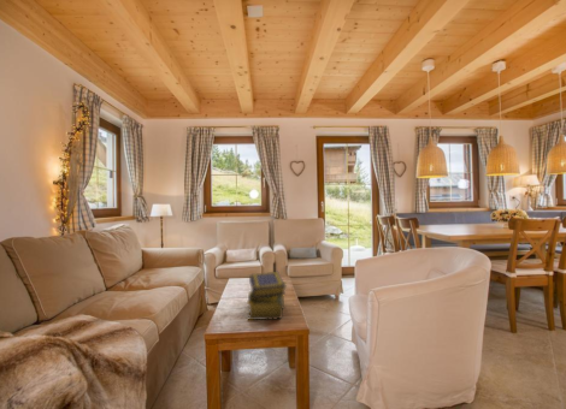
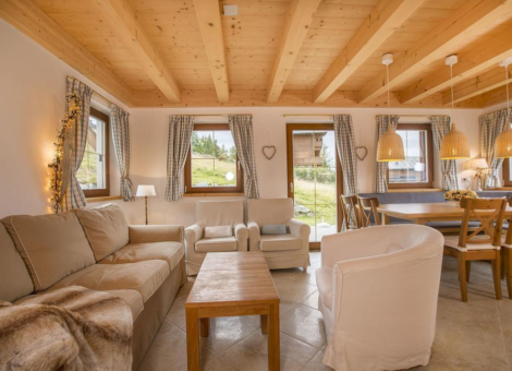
- stack of books [246,271,288,321]
